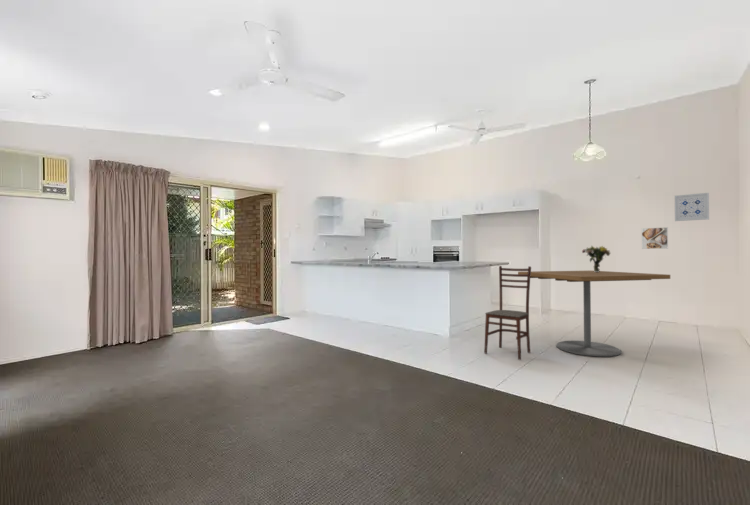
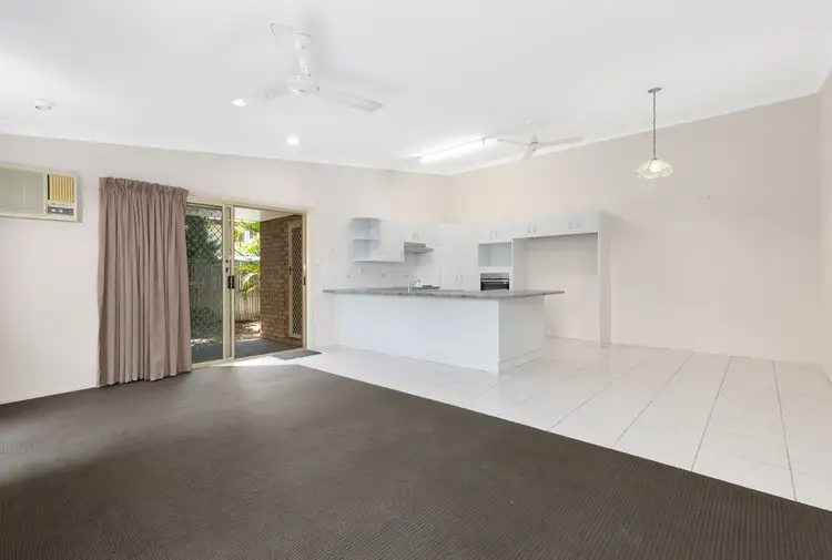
- dining chair [483,265,532,361]
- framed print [641,226,669,250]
- dining table [517,270,671,358]
- bouquet [581,244,611,272]
- wall art [674,192,710,222]
